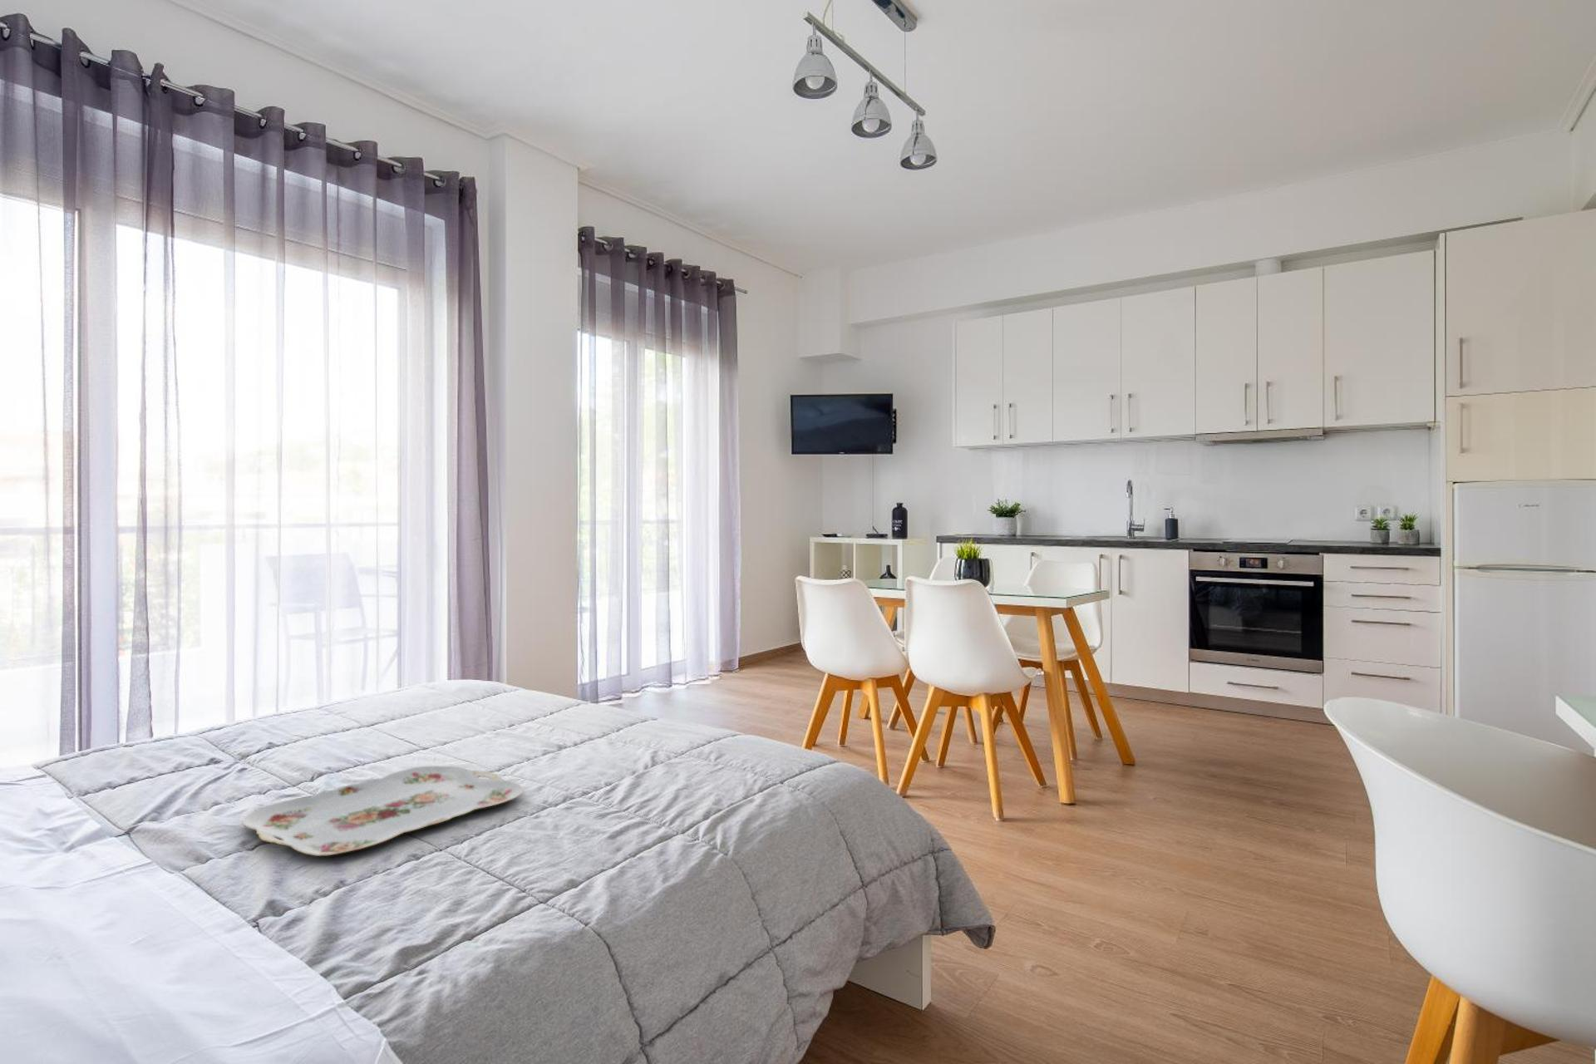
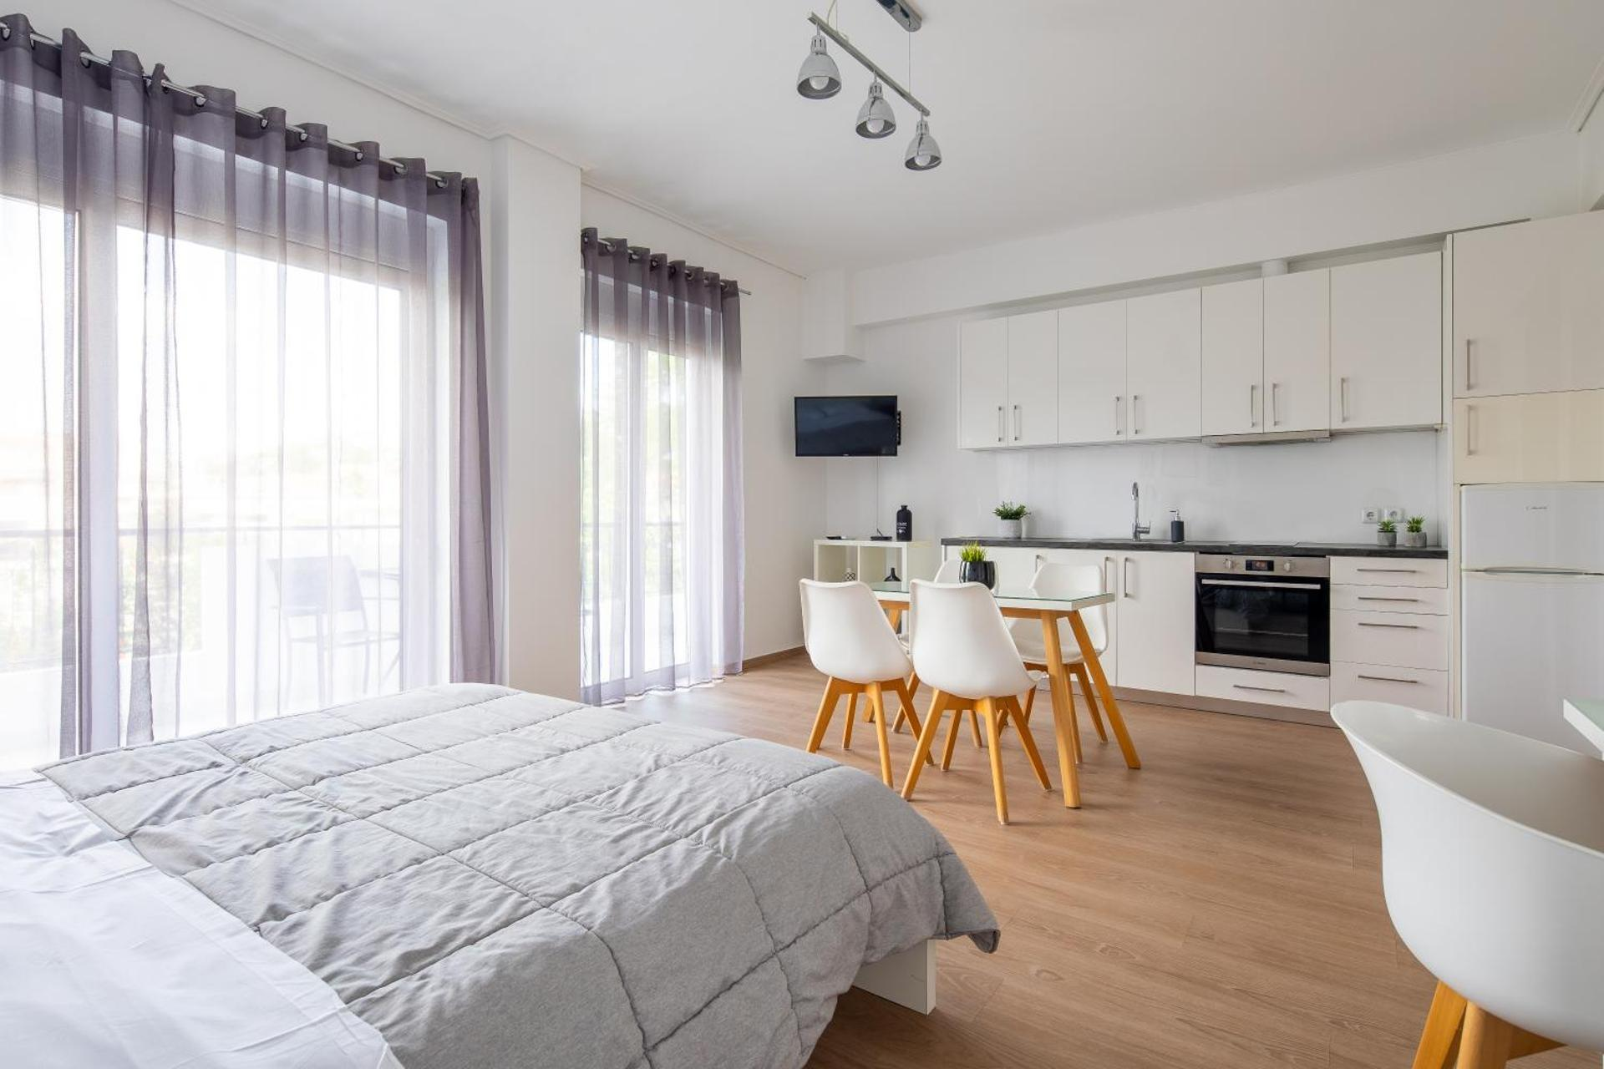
- serving tray [241,766,525,857]
